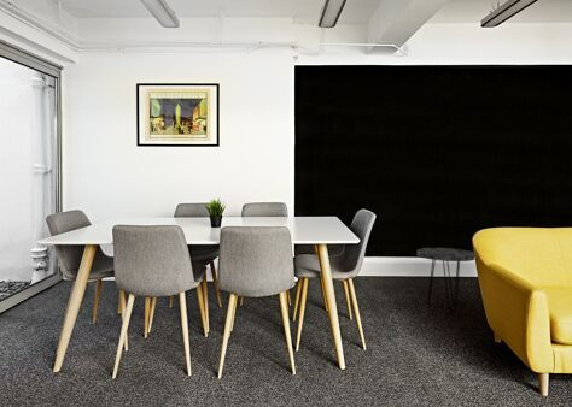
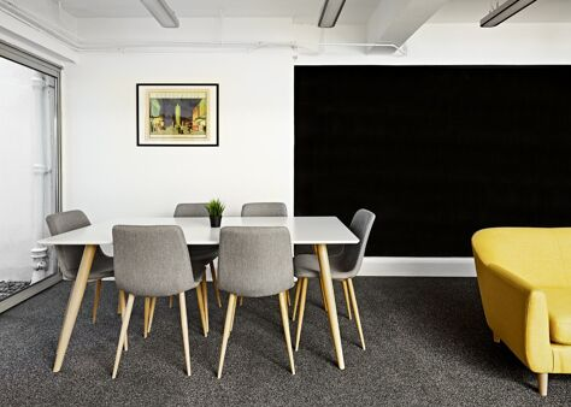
- side table [416,247,477,313]
